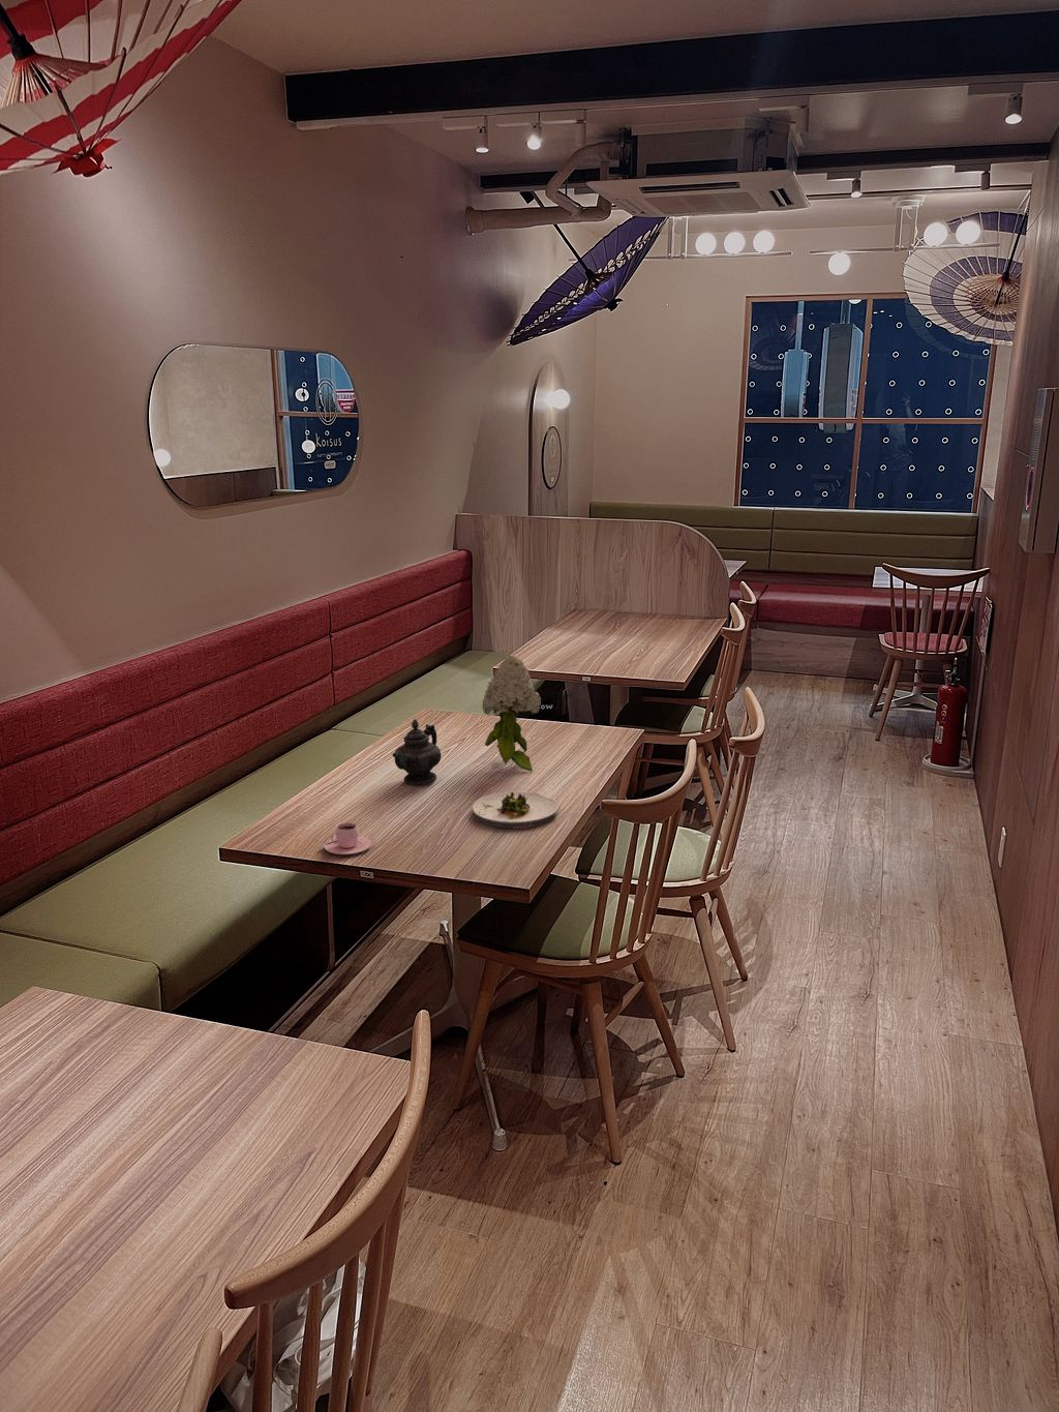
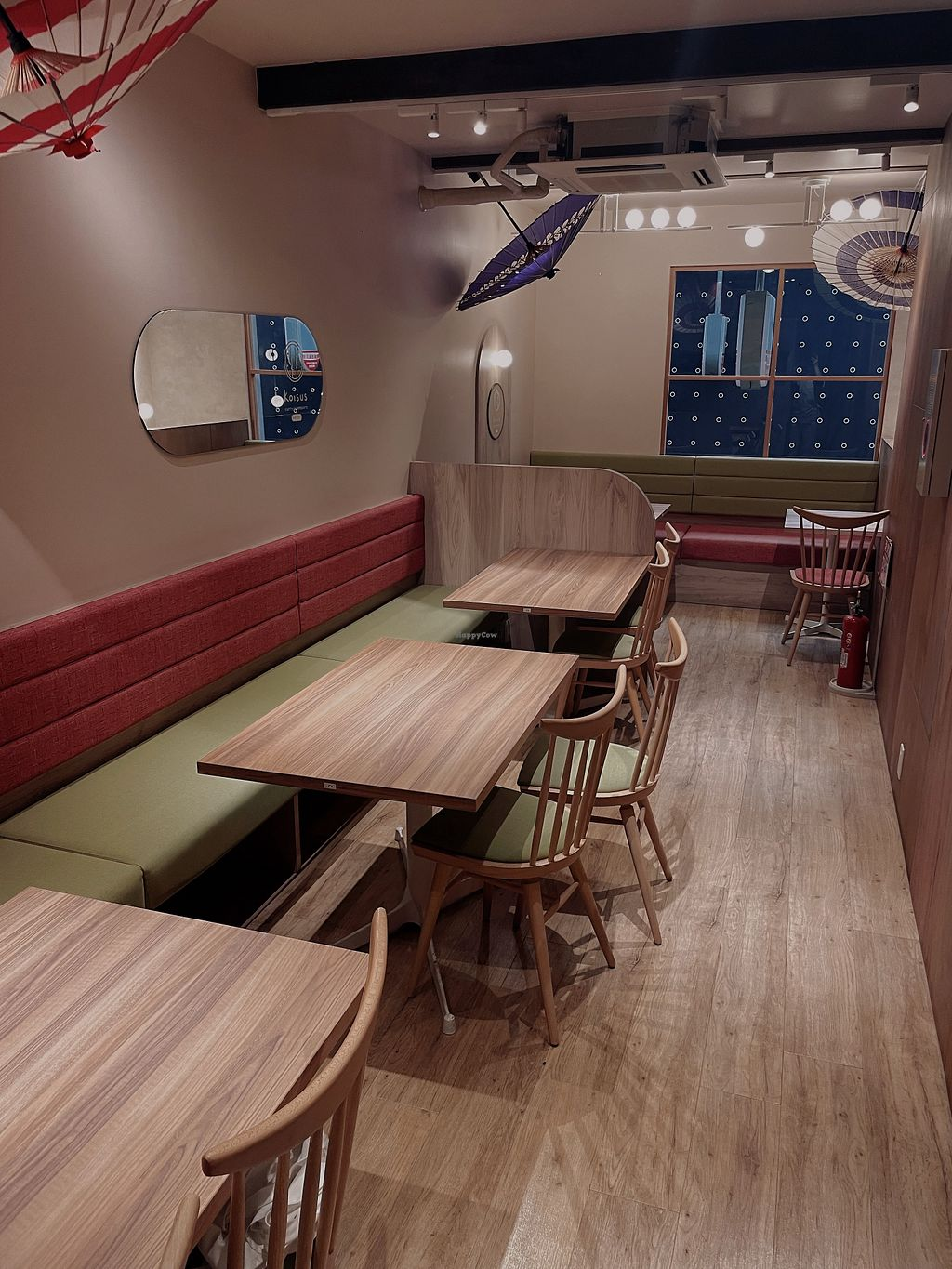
- teacup [317,821,373,856]
- teapot [392,718,443,787]
- flower [481,654,542,772]
- salad plate [471,790,561,830]
